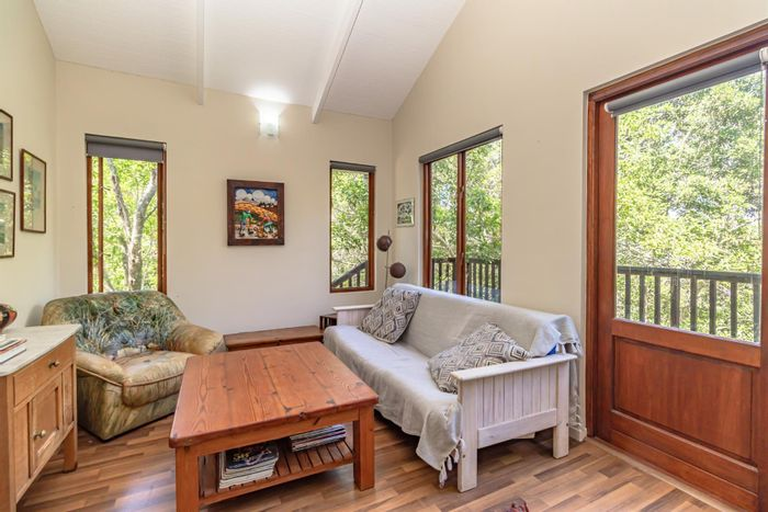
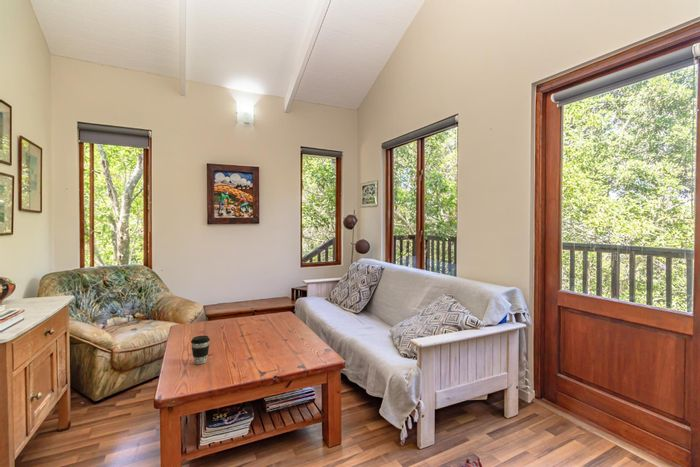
+ coffee cup [190,335,211,365]
